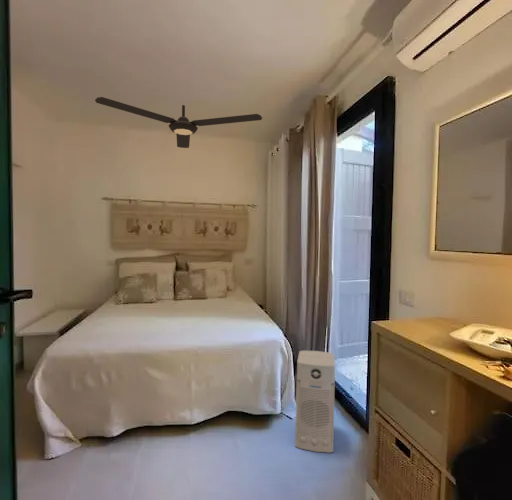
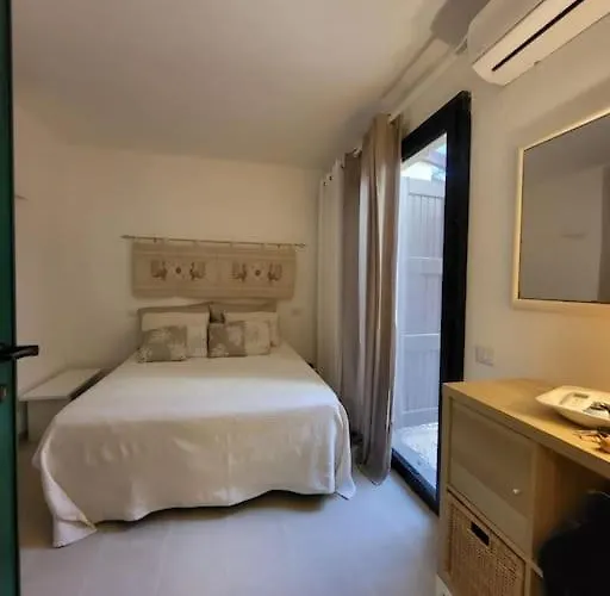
- ceiling fan [94,96,263,149]
- air purifier [294,349,336,454]
